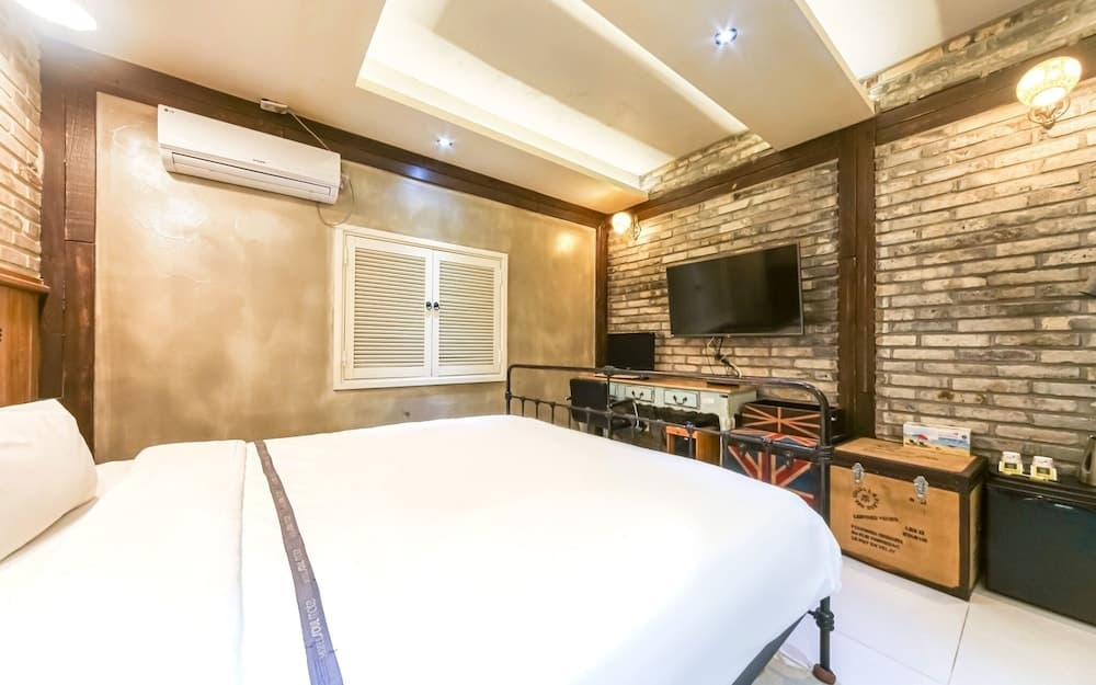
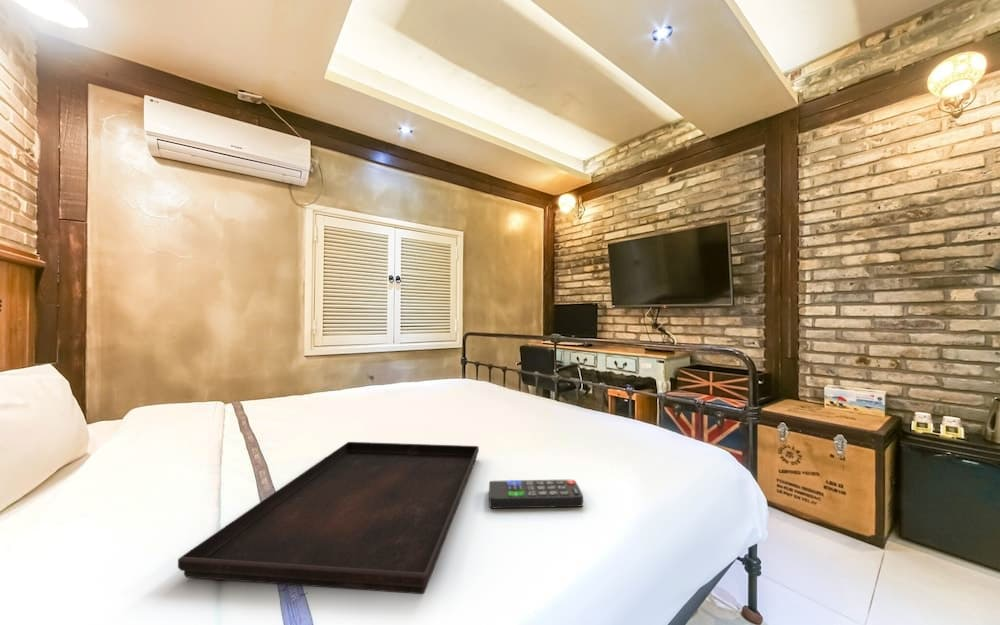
+ remote control [488,479,584,509]
+ serving tray [177,441,480,595]
